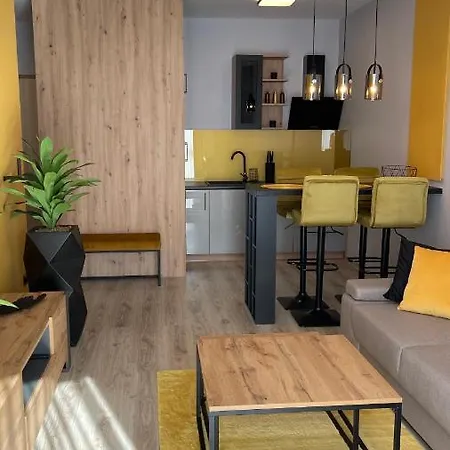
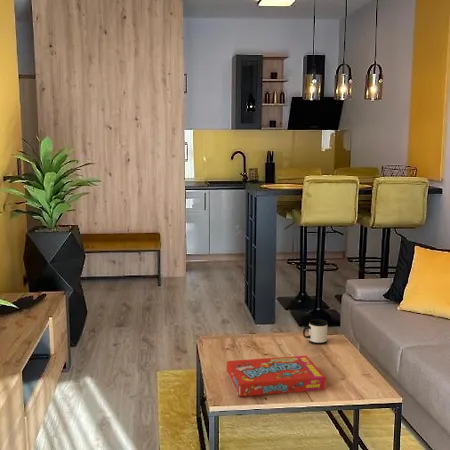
+ snack box [225,355,327,398]
+ mug [302,318,328,345]
